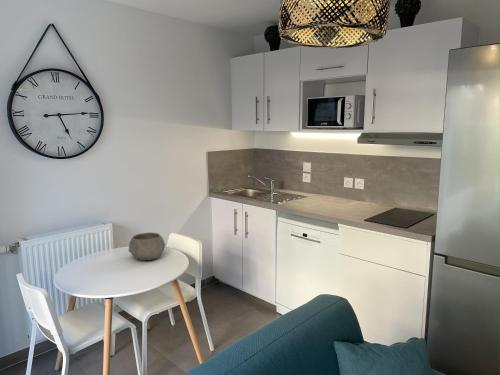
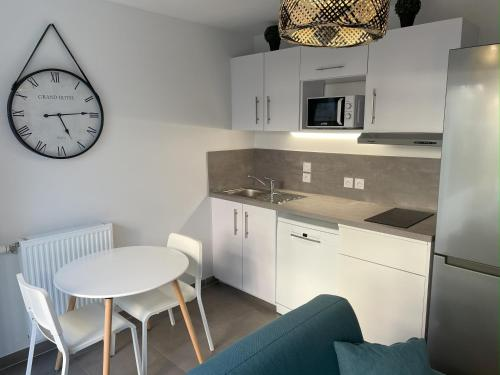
- bowl [127,232,166,261]
